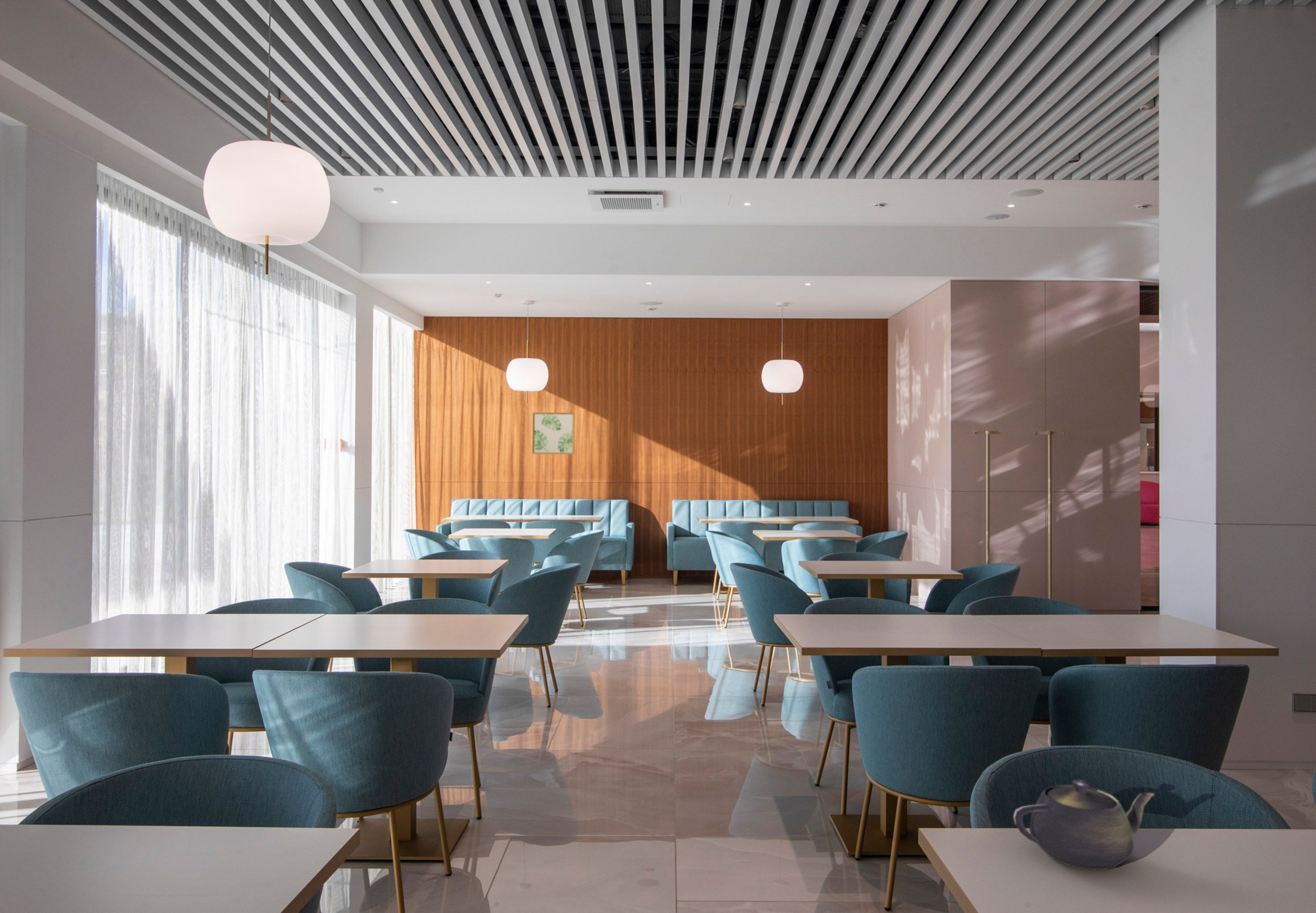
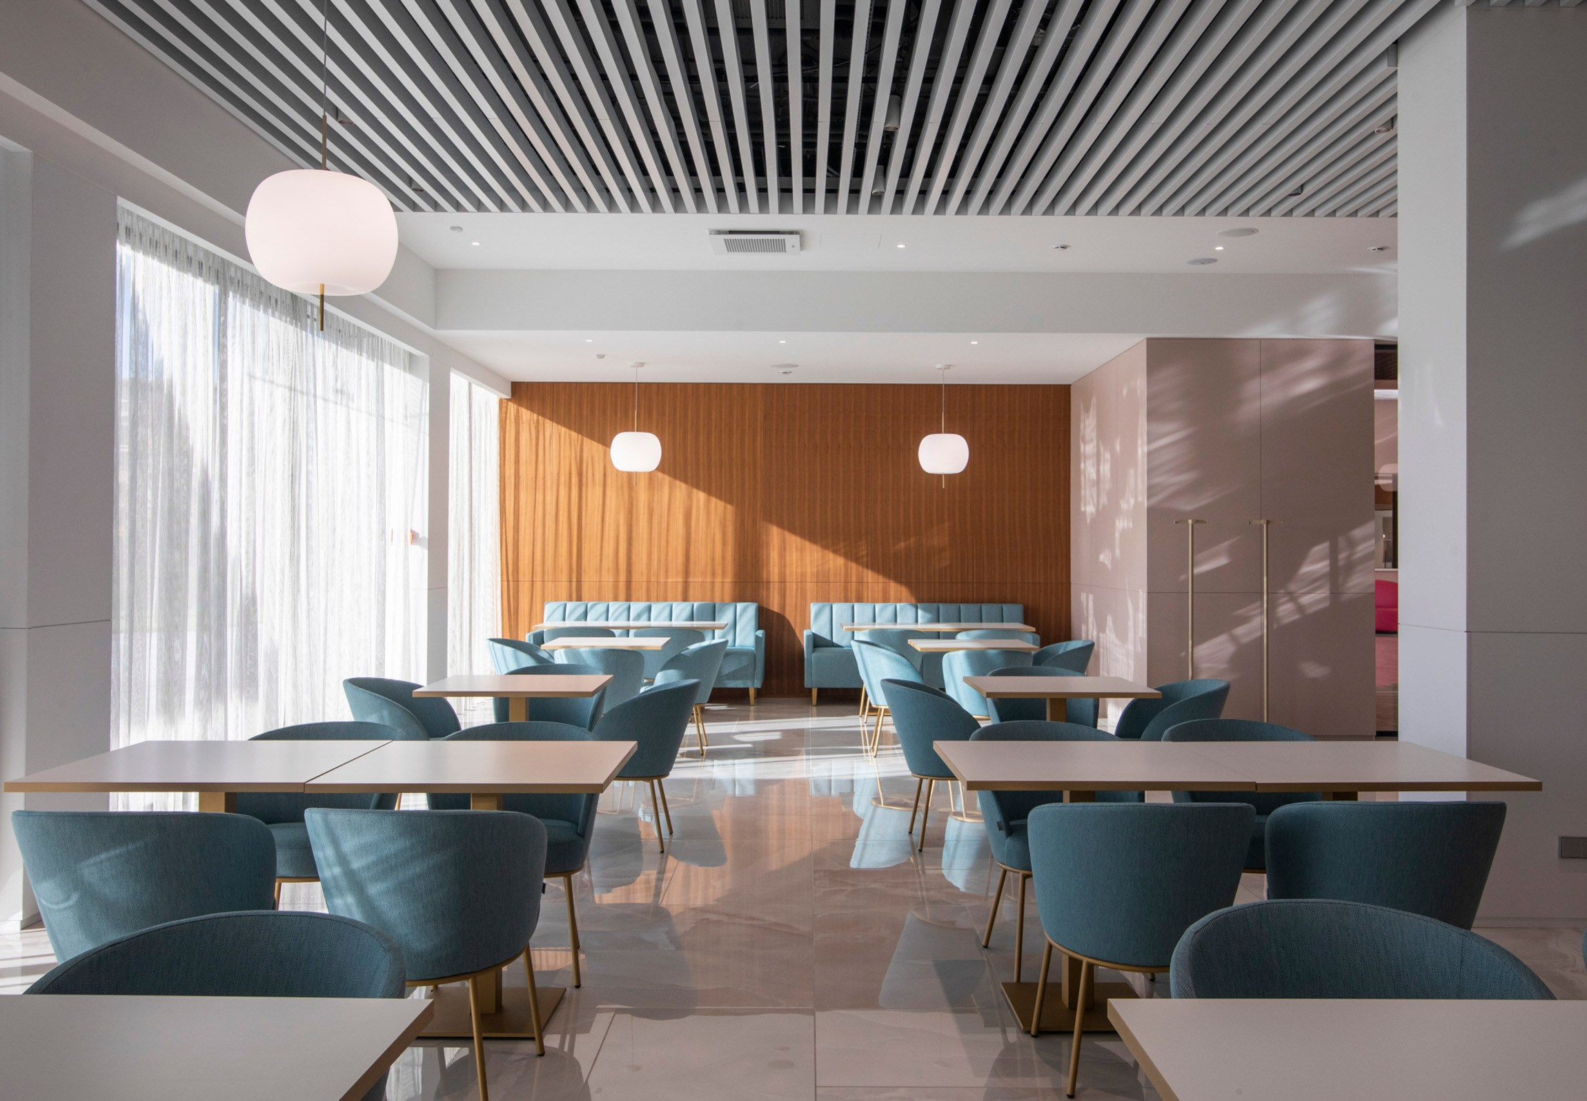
- wall art [532,412,575,455]
- teapot [1013,779,1155,871]
